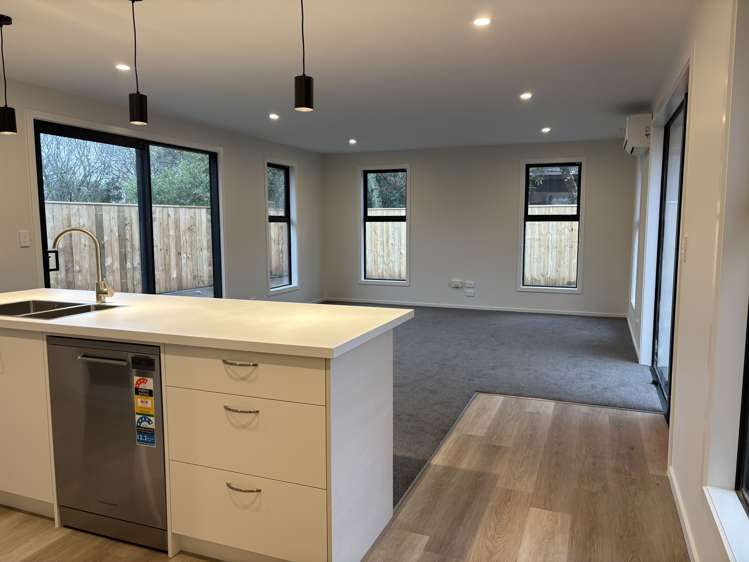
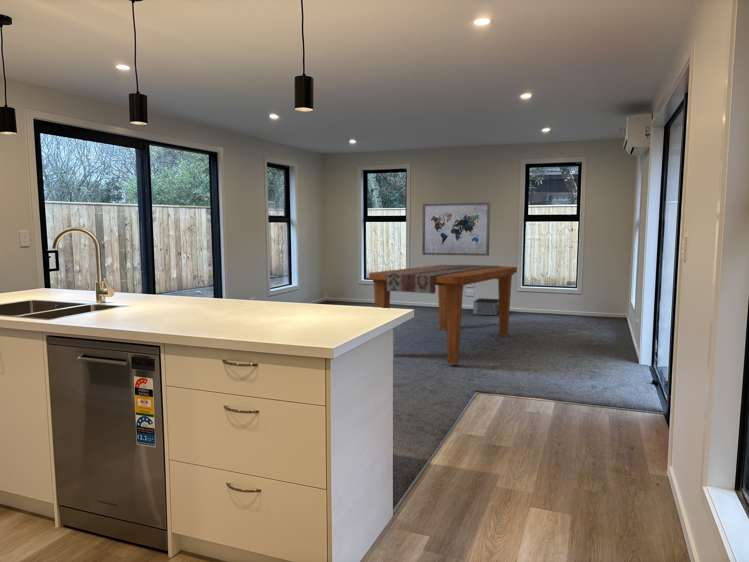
+ dining table [368,264,518,366]
+ wall art [421,201,491,257]
+ storage bin [472,297,499,316]
